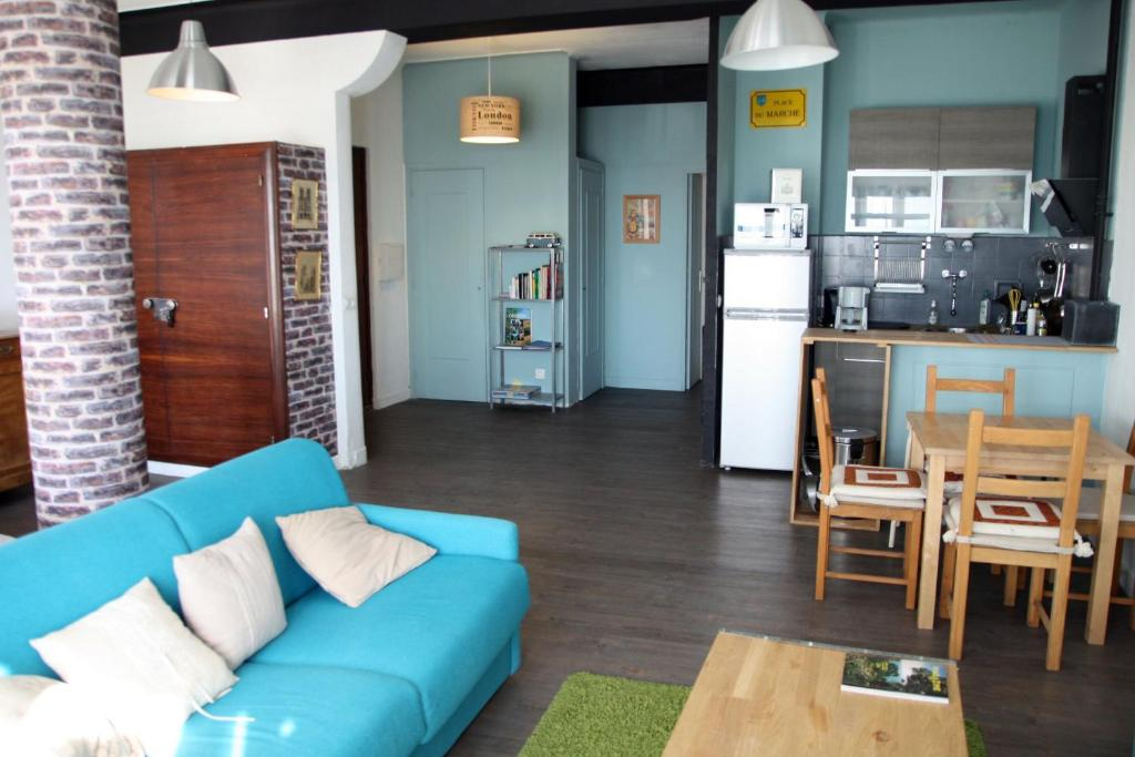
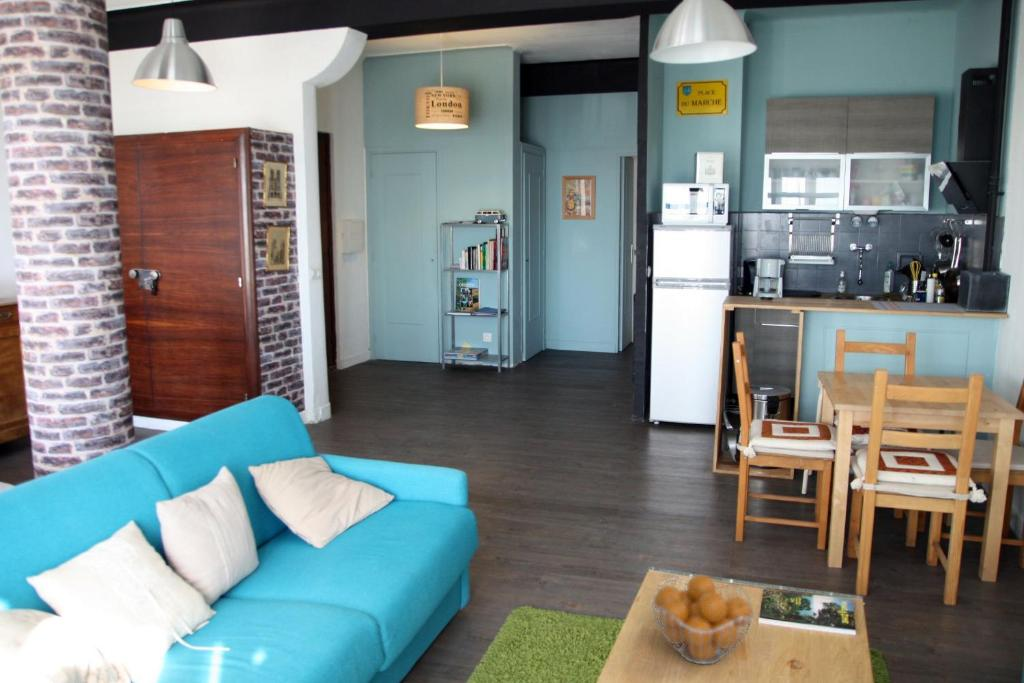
+ fruit basket [651,574,755,665]
